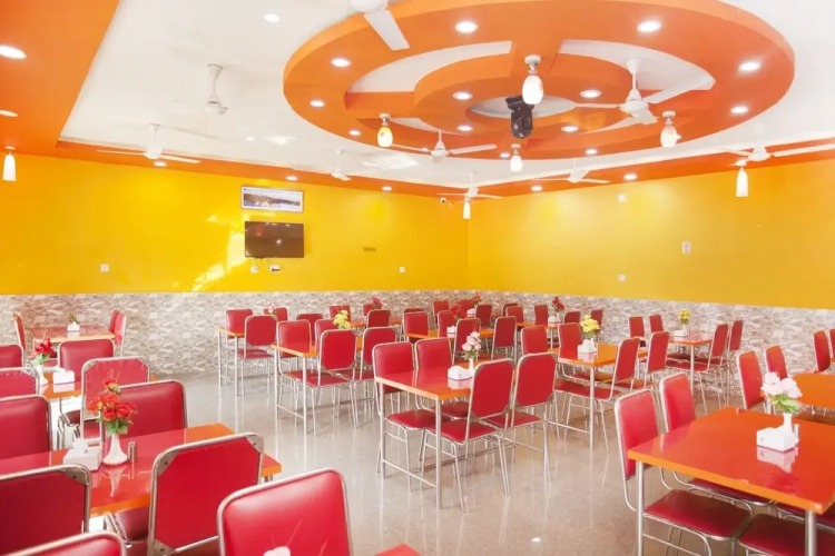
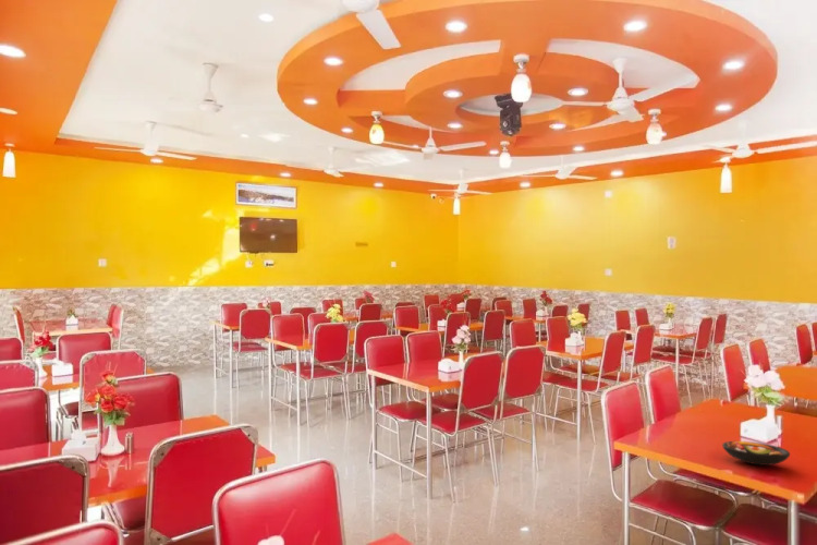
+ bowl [721,440,791,467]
